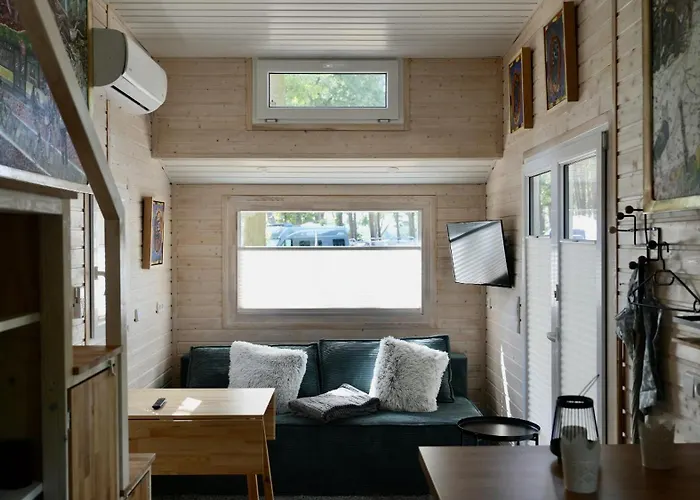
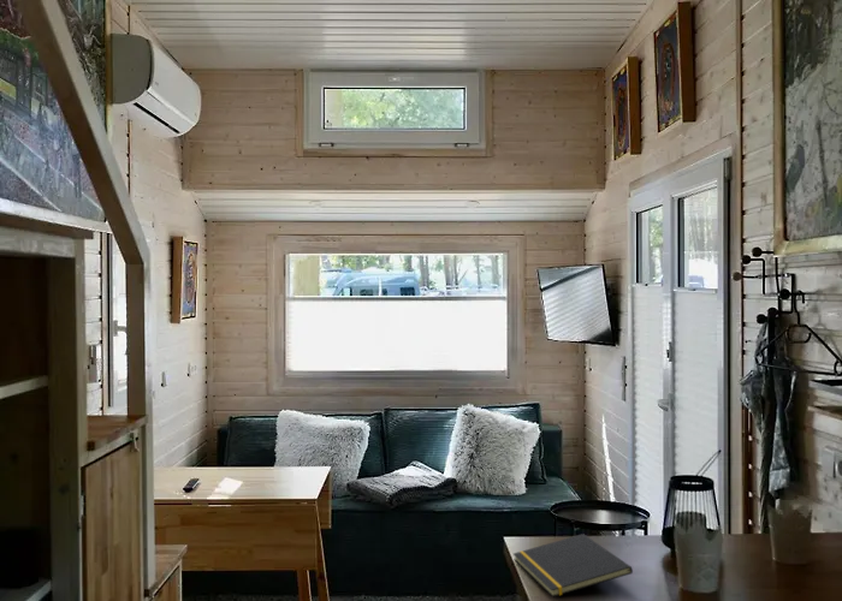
+ notepad [512,532,634,599]
